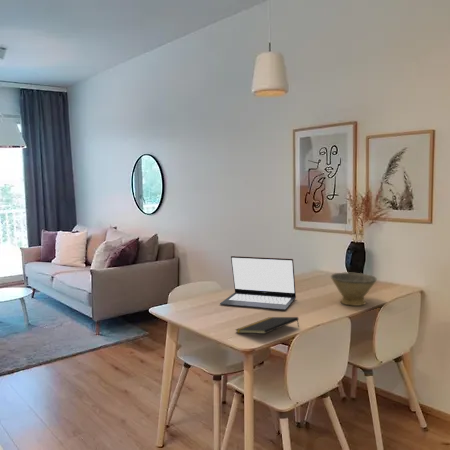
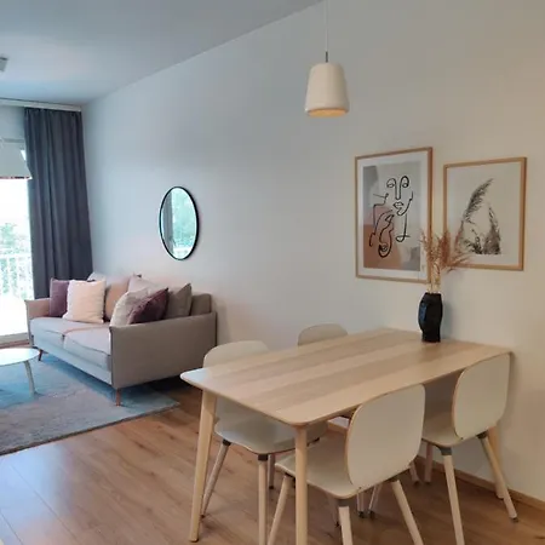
- notepad [235,316,300,335]
- laptop [219,255,297,311]
- bowl [329,271,378,307]
